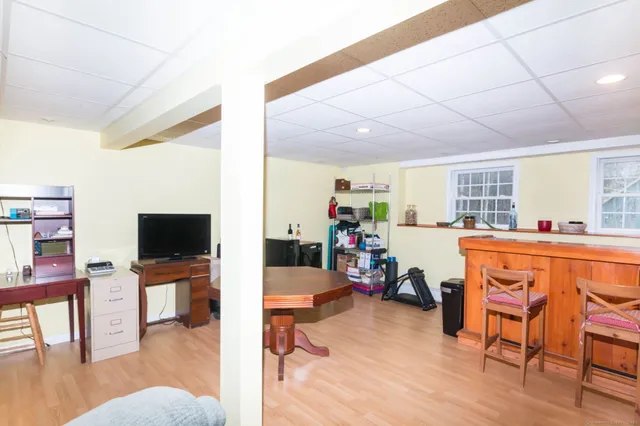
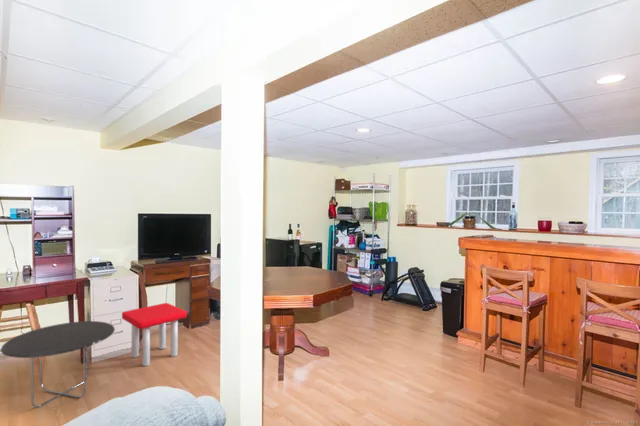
+ side table [0,320,116,408]
+ stool [121,302,188,367]
